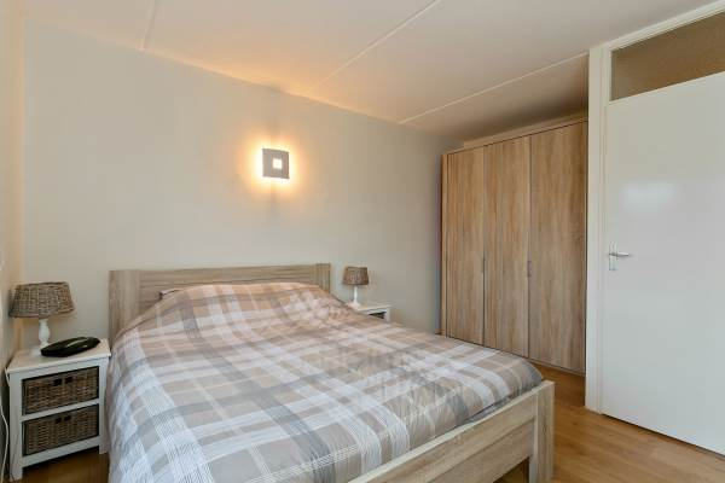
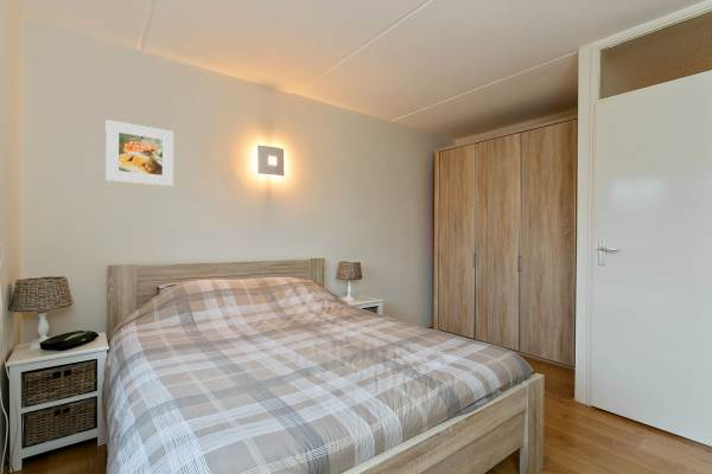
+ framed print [104,120,174,187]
